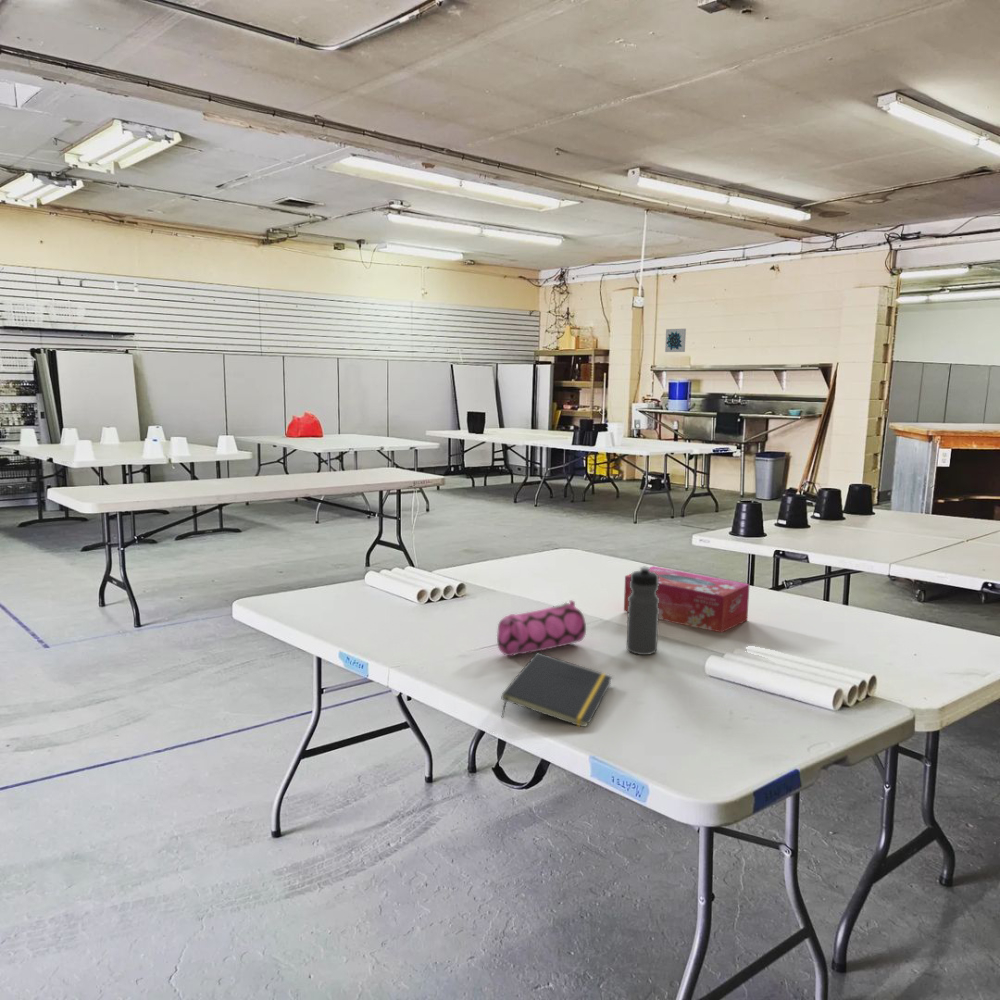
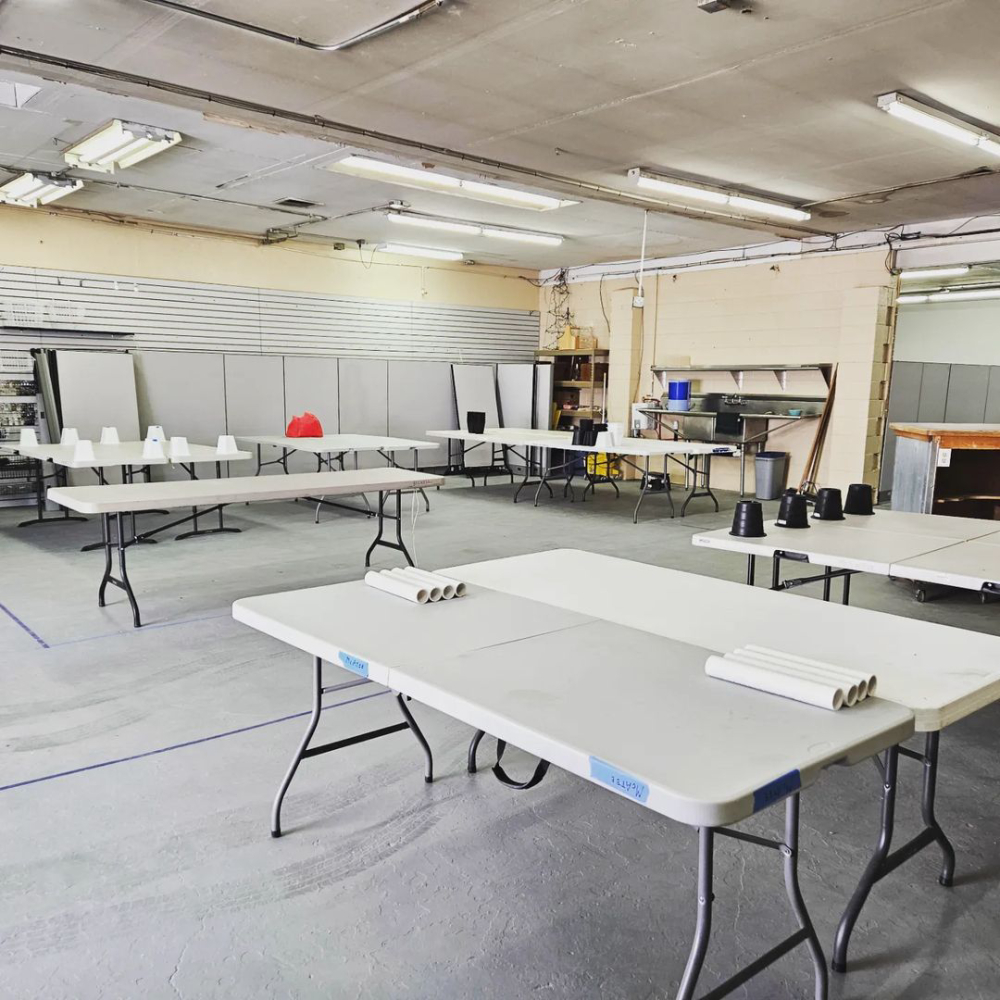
- notepad [501,651,613,728]
- water bottle [626,566,659,656]
- wall art [664,328,687,353]
- tissue box [623,565,750,634]
- pencil case [496,599,587,657]
